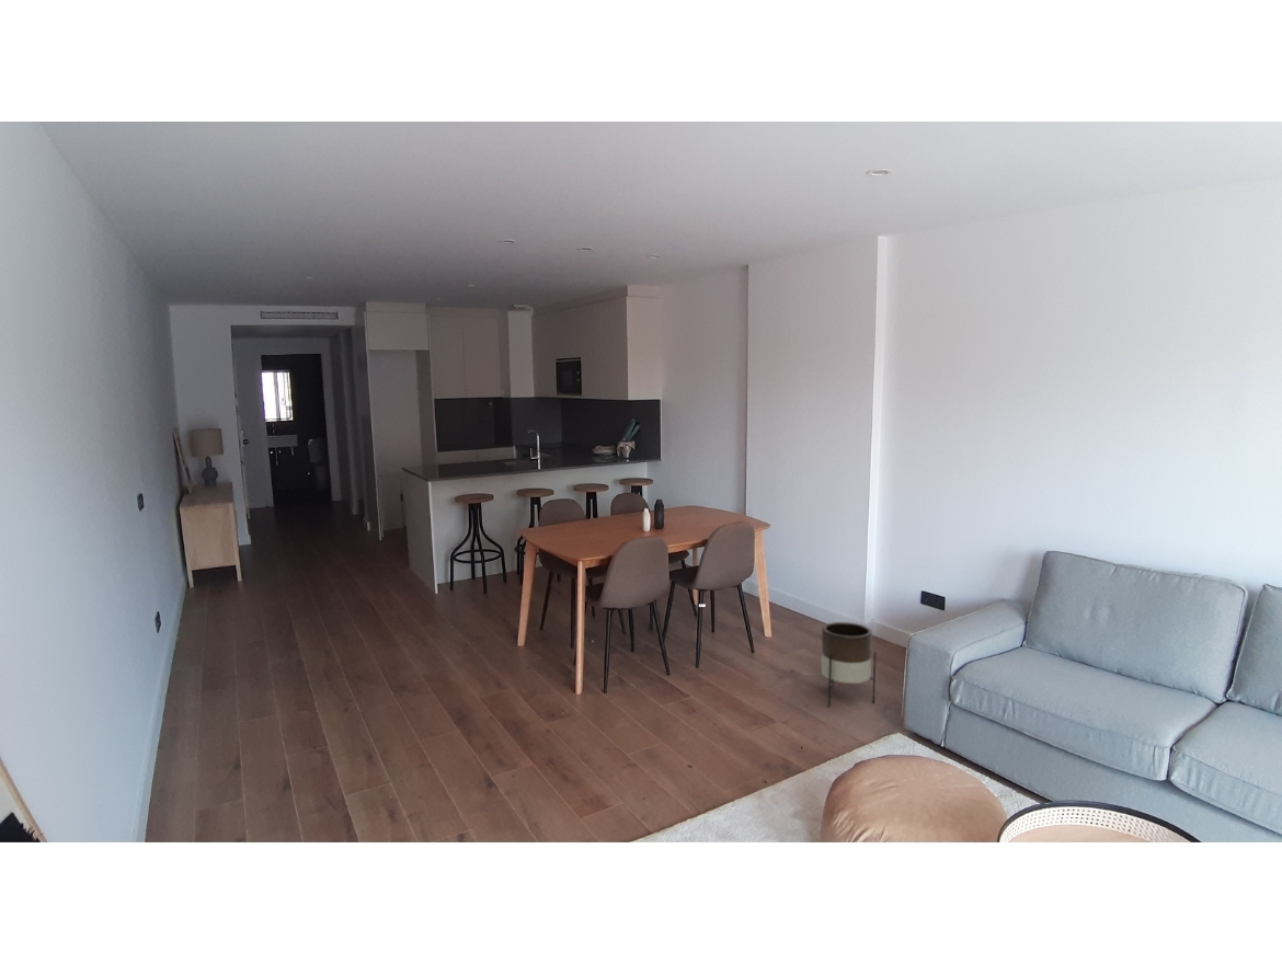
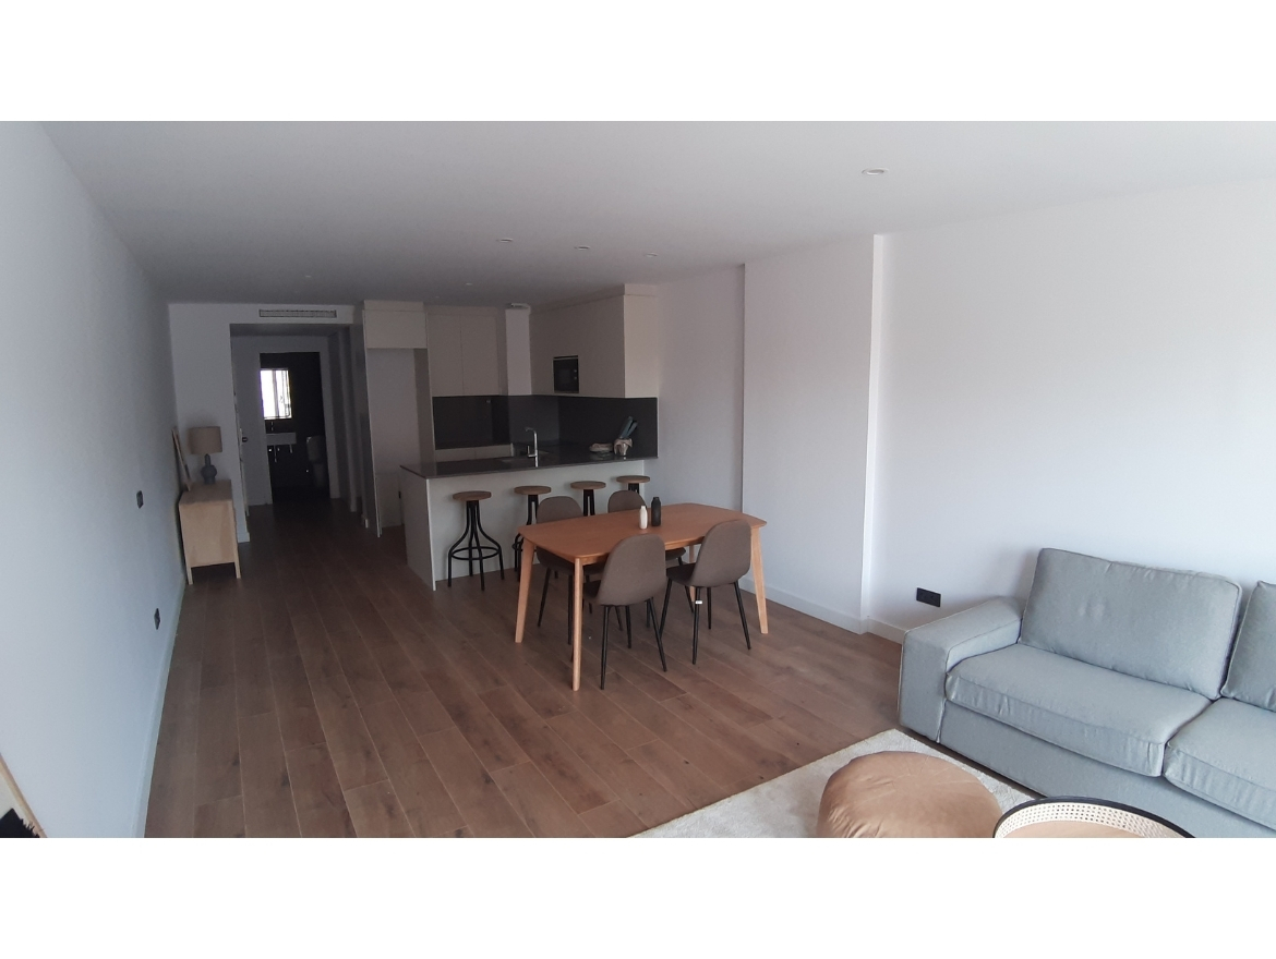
- planter [821,621,878,708]
